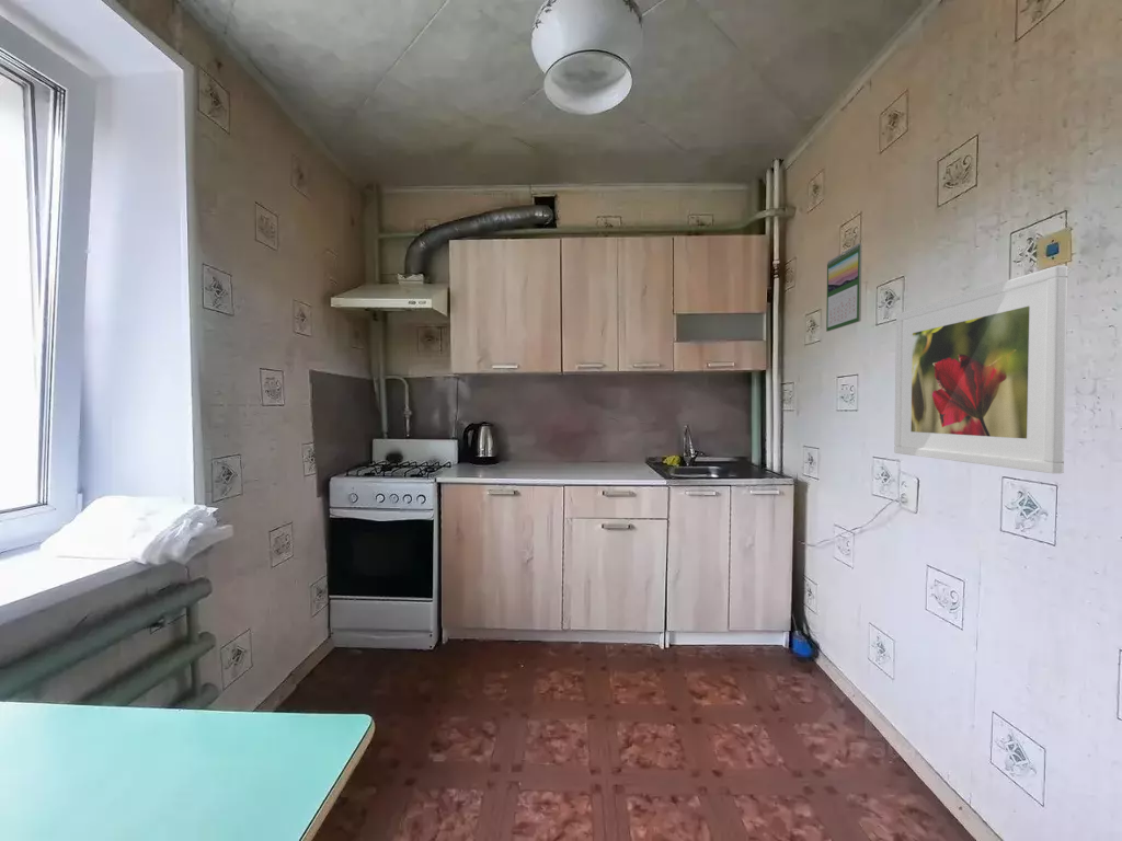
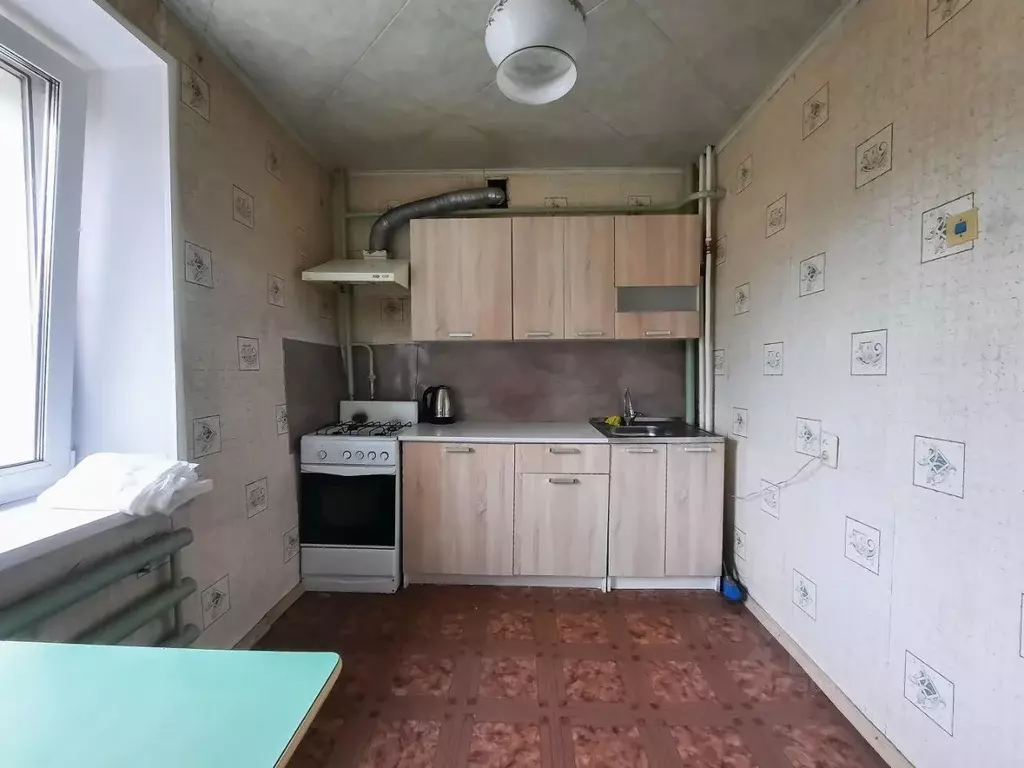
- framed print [893,265,1069,475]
- calendar [825,242,863,333]
